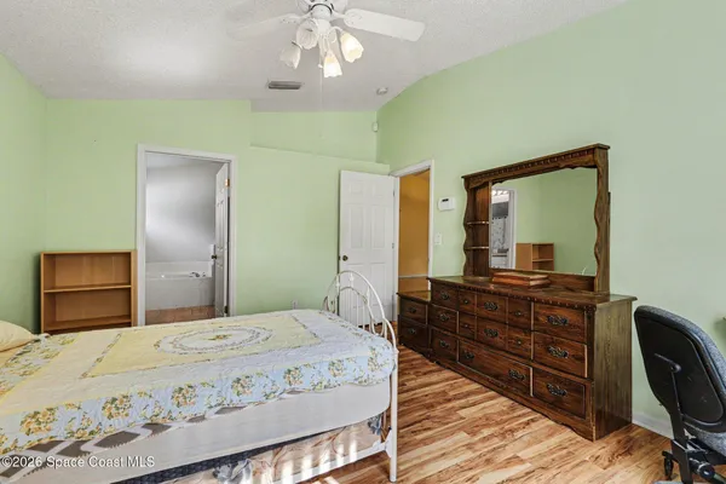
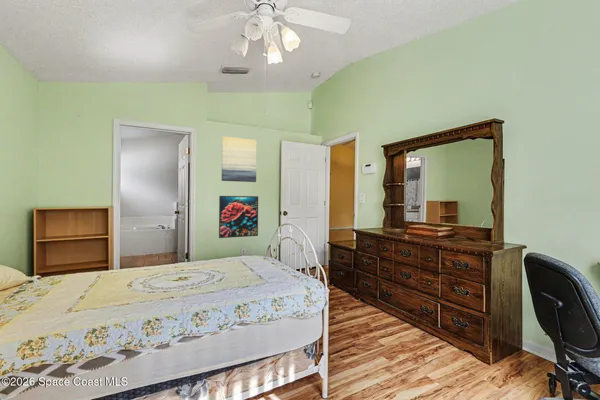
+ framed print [218,195,259,239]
+ wall art [221,135,258,183]
